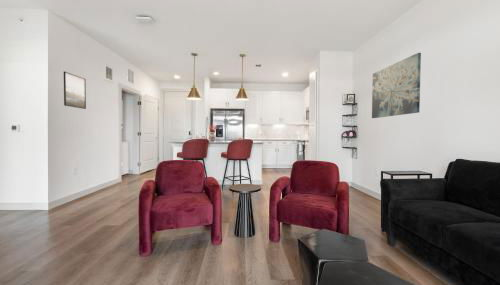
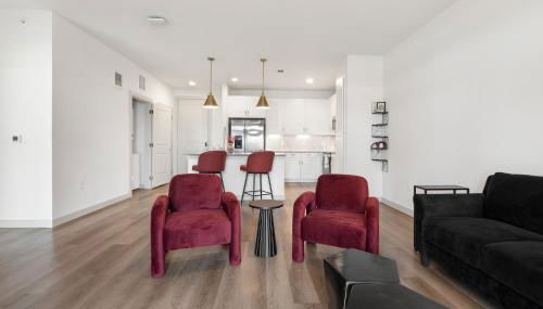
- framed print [63,70,87,110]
- wall art [371,52,422,119]
